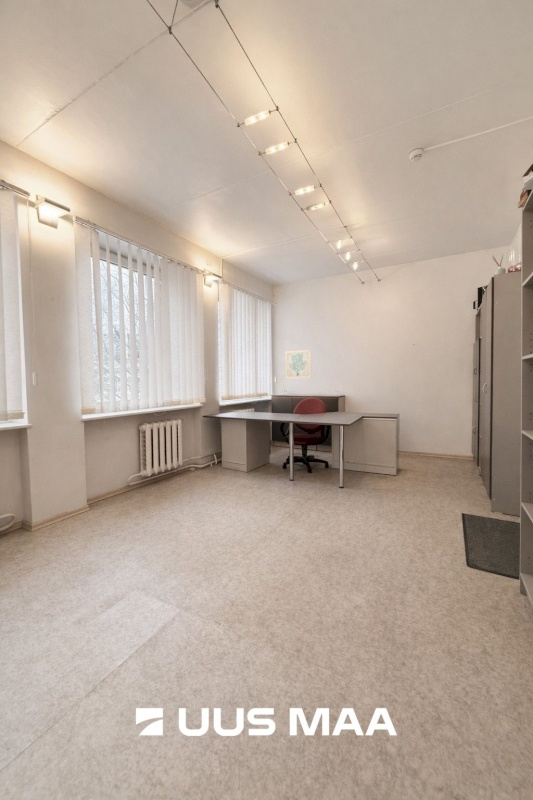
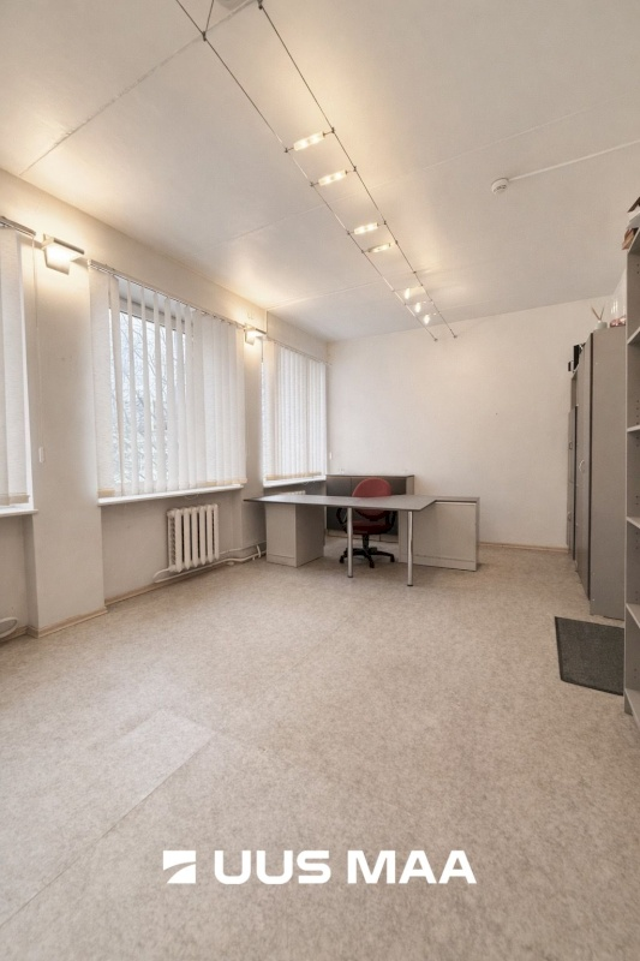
- wall art [284,349,312,380]
